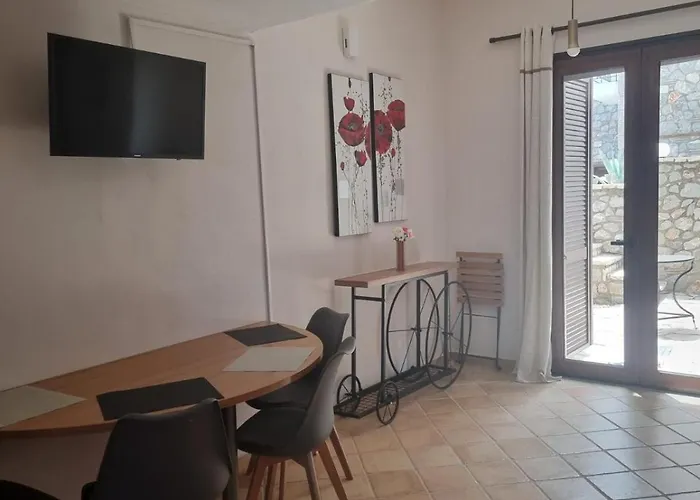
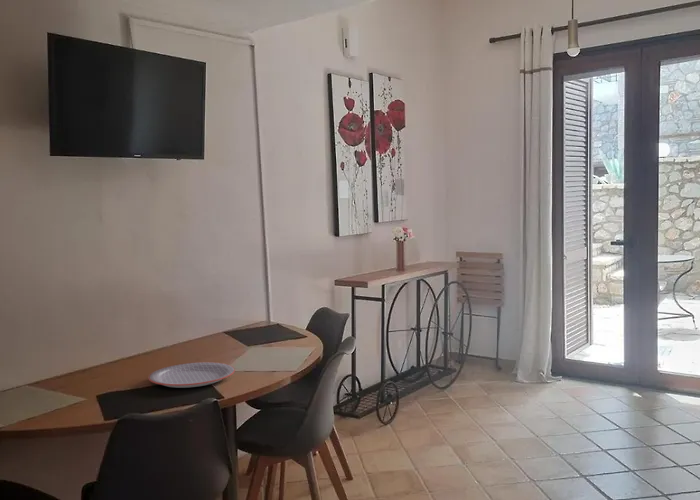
+ plate [147,361,236,389]
